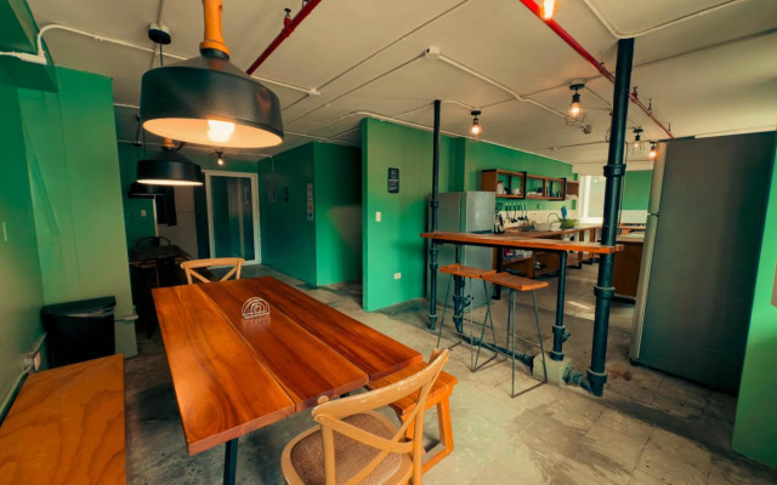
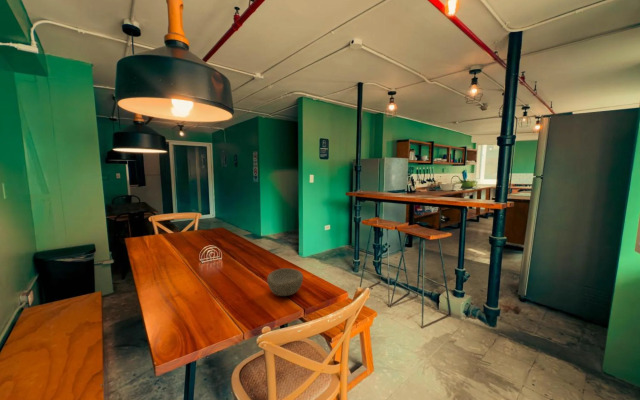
+ bowl [266,267,304,297]
